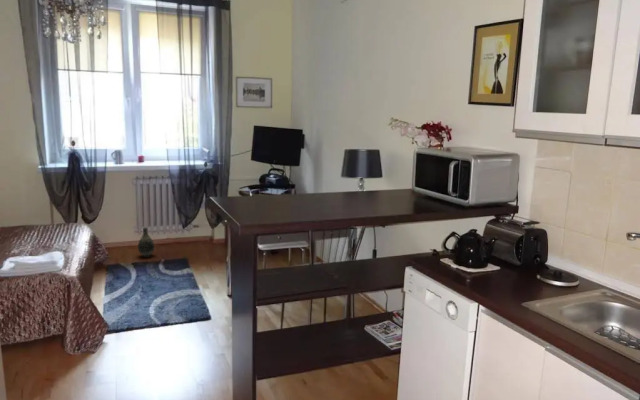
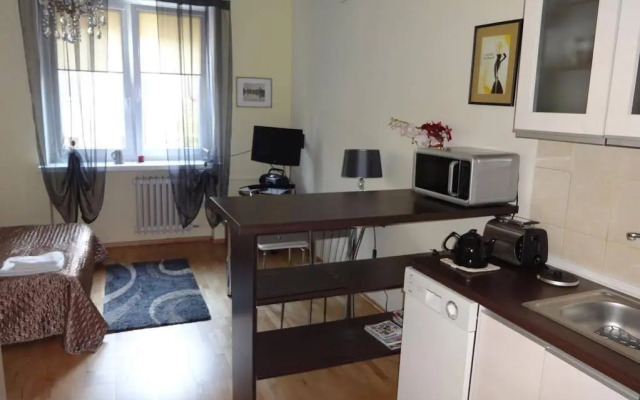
- vase [137,226,155,258]
